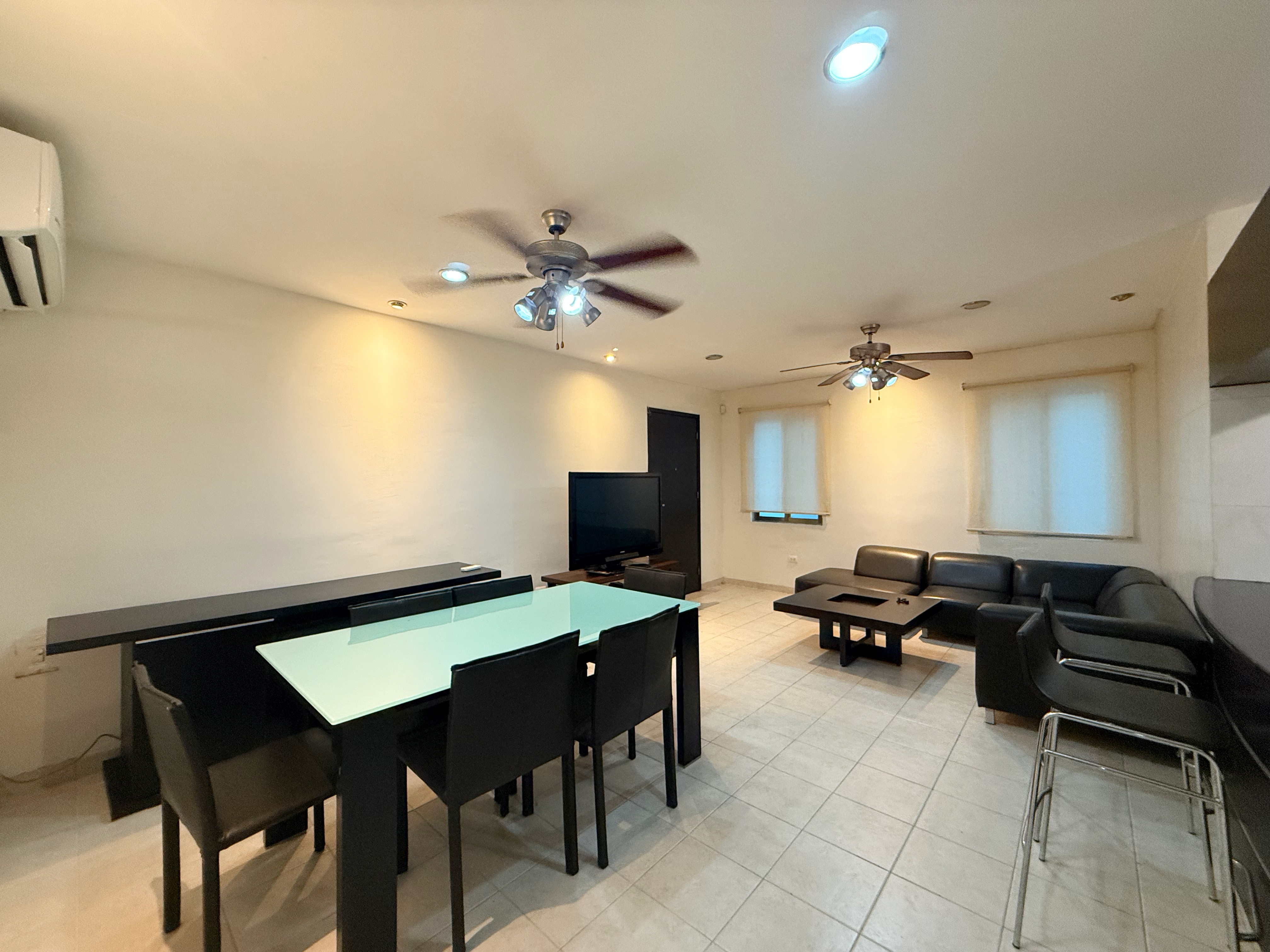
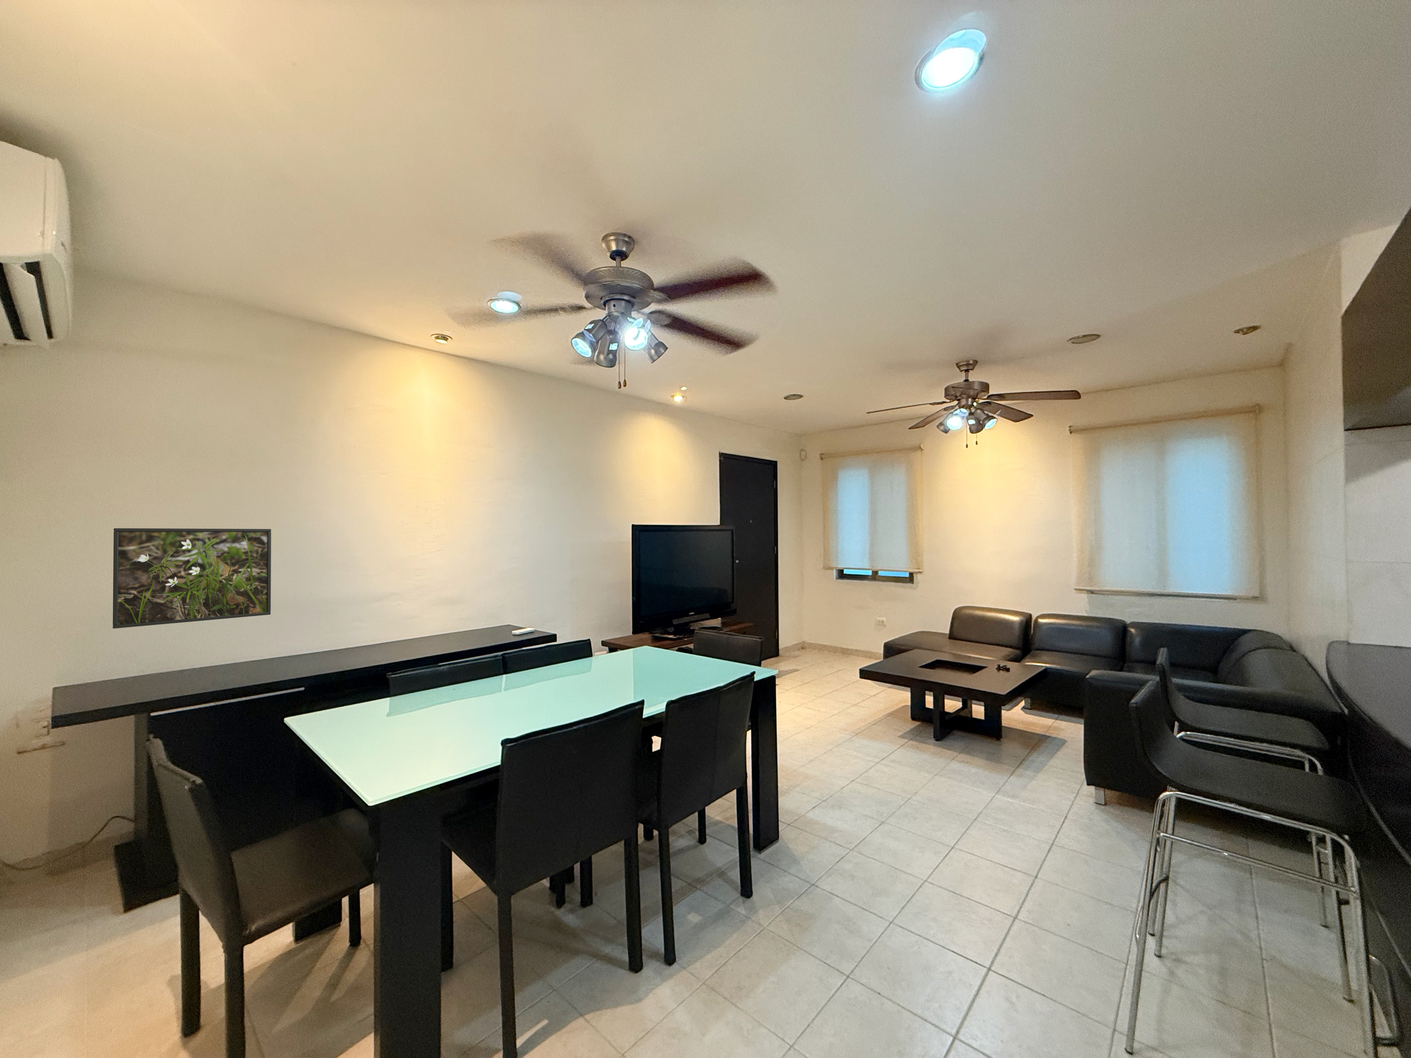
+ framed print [112,528,271,629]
